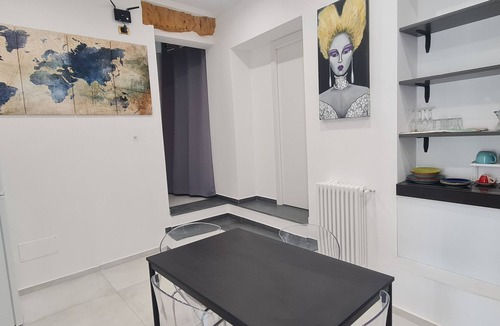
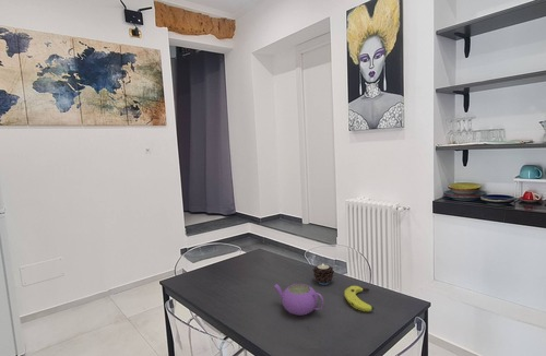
+ teapot [273,283,325,317]
+ candle [312,263,335,286]
+ banana [344,285,375,312]
